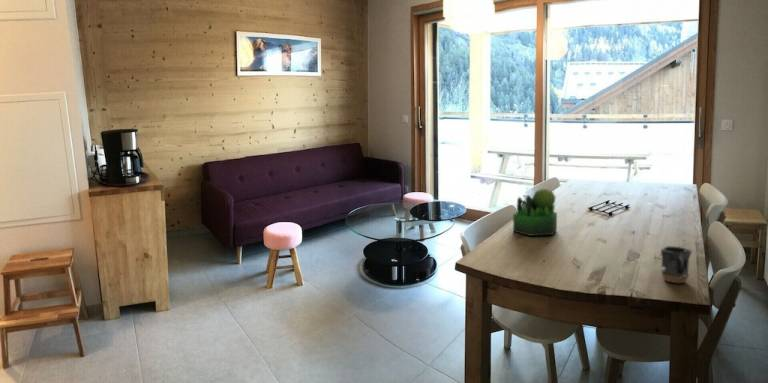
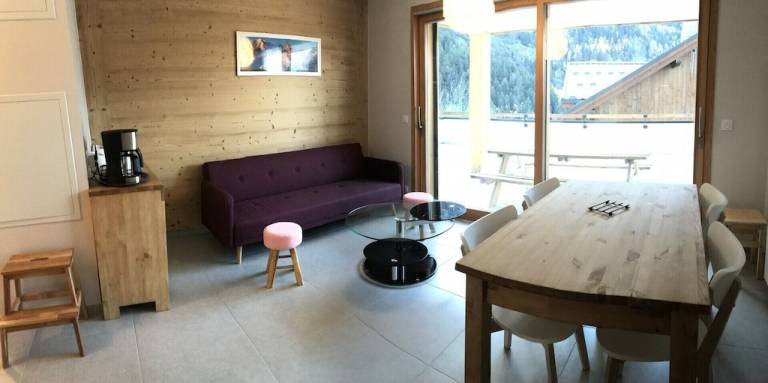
- mug [660,245,693,285]
- plant [512,188,558,237]
